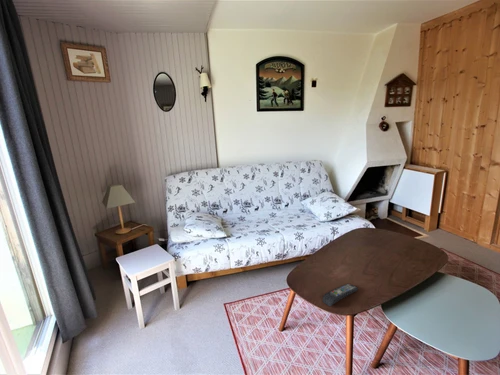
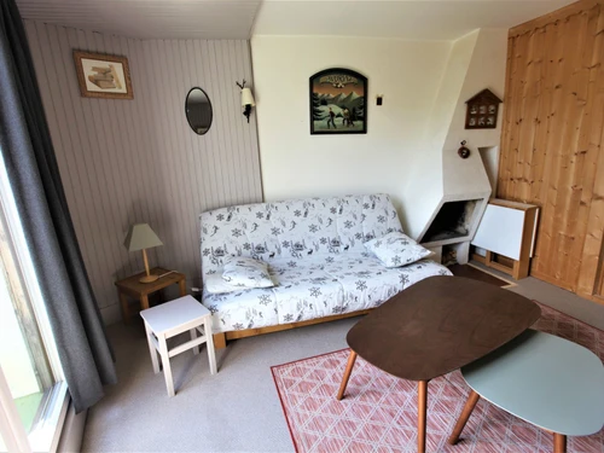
- remote control [322,282,359,307]
